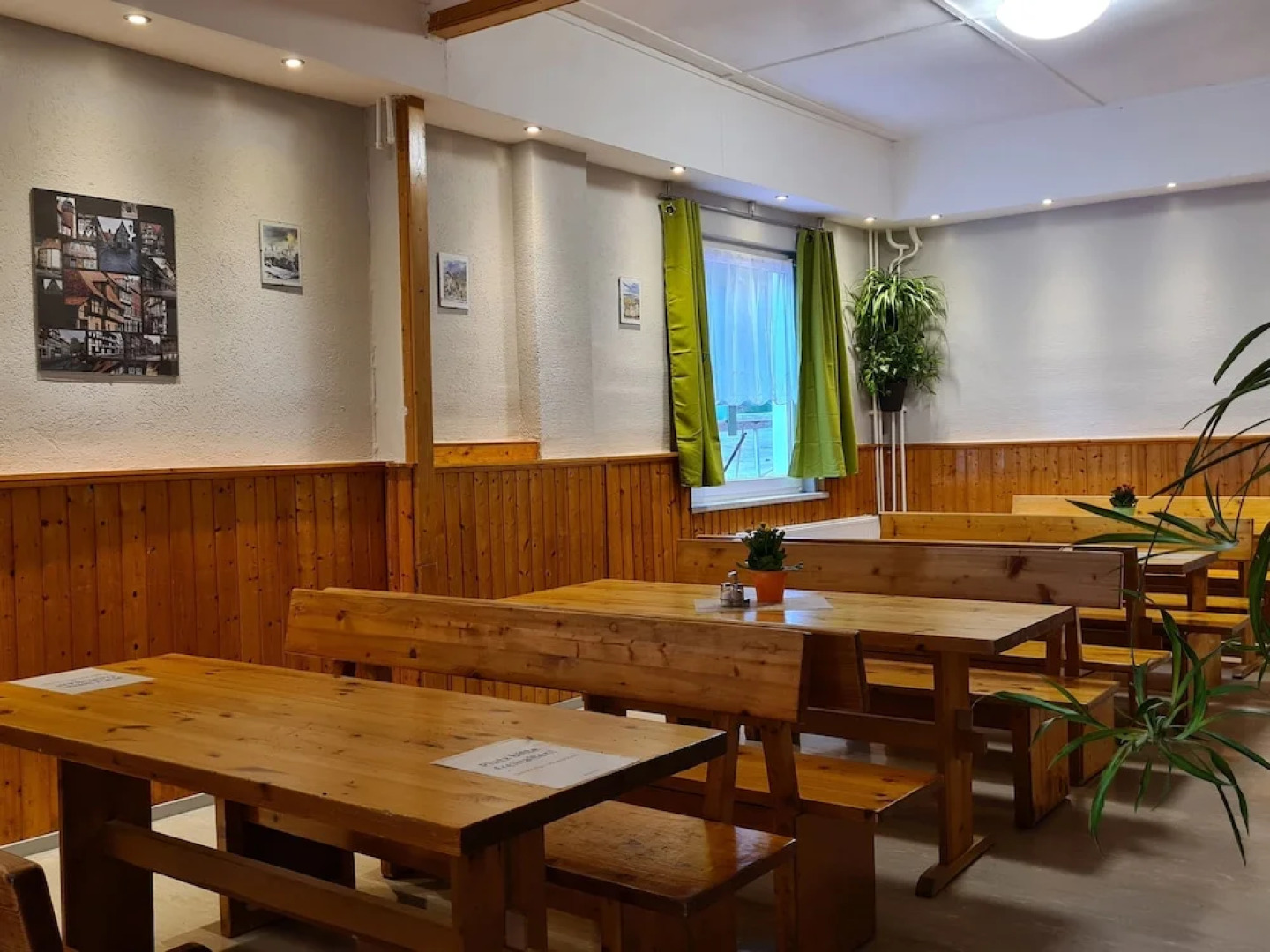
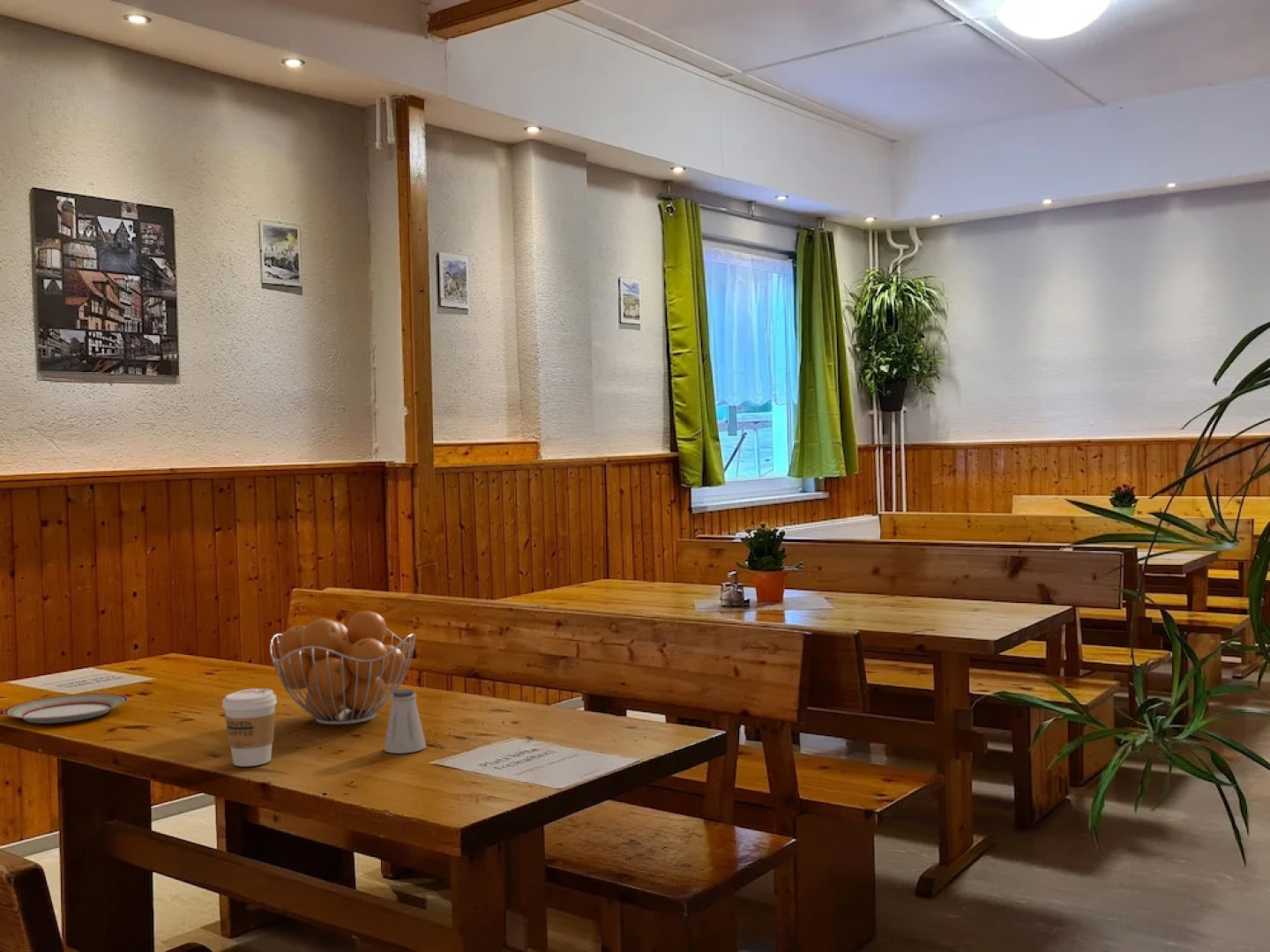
+ saltshaker [383,688,427,755]
+ plate [3,692,129,725]
+ coffee cup [221,688,278,767]
+ fruit basket [269,610,416,725]
